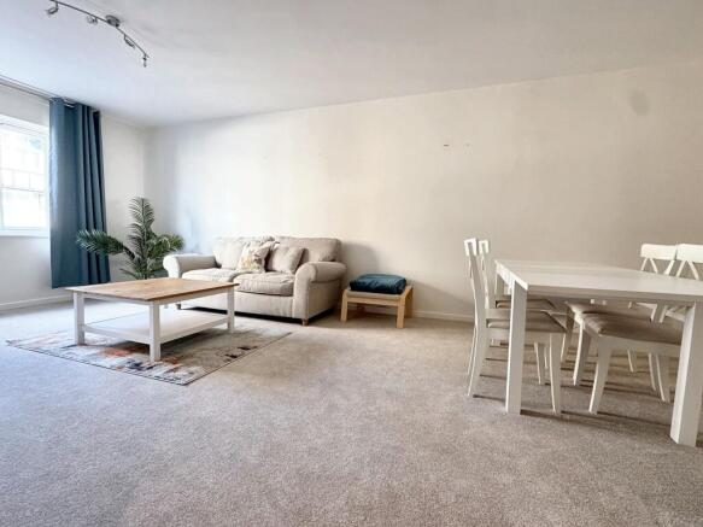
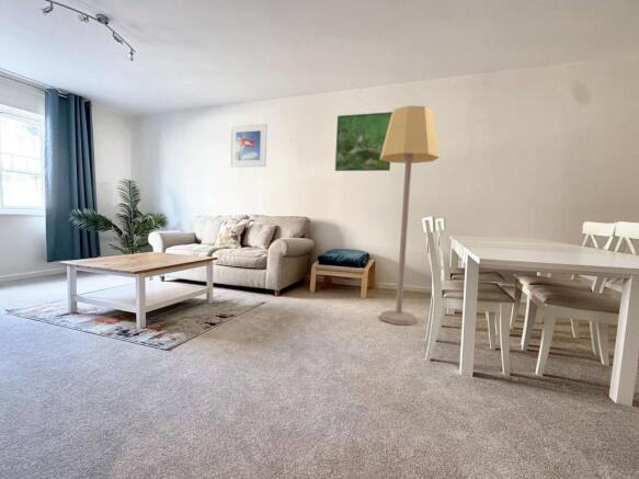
+ lamp [379,105,441,327]
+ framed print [229,123,269,168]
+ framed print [334,111,393,172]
